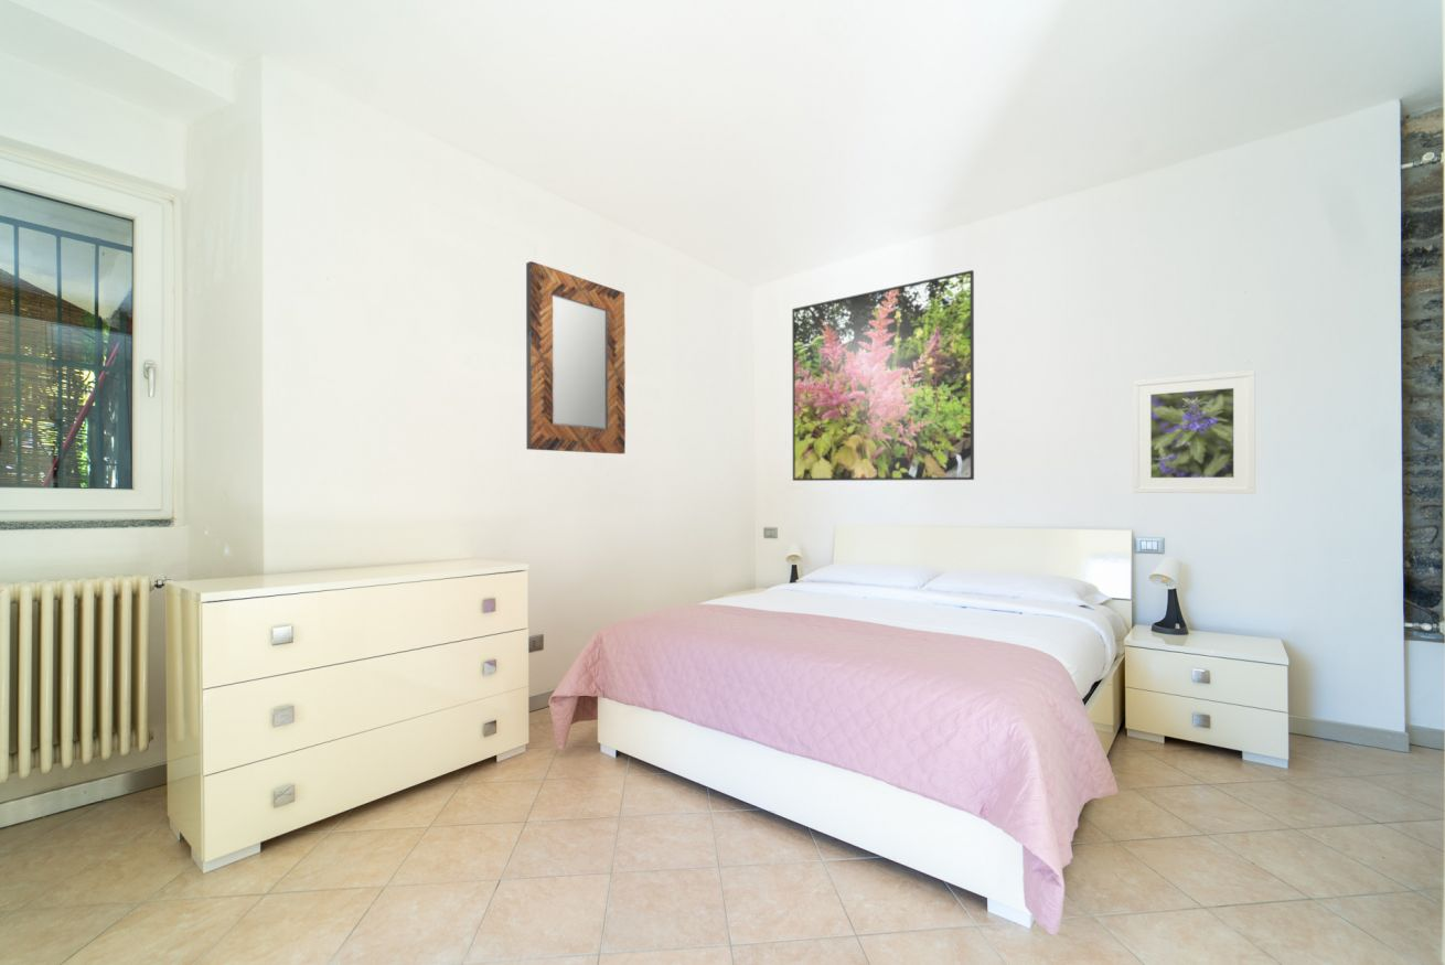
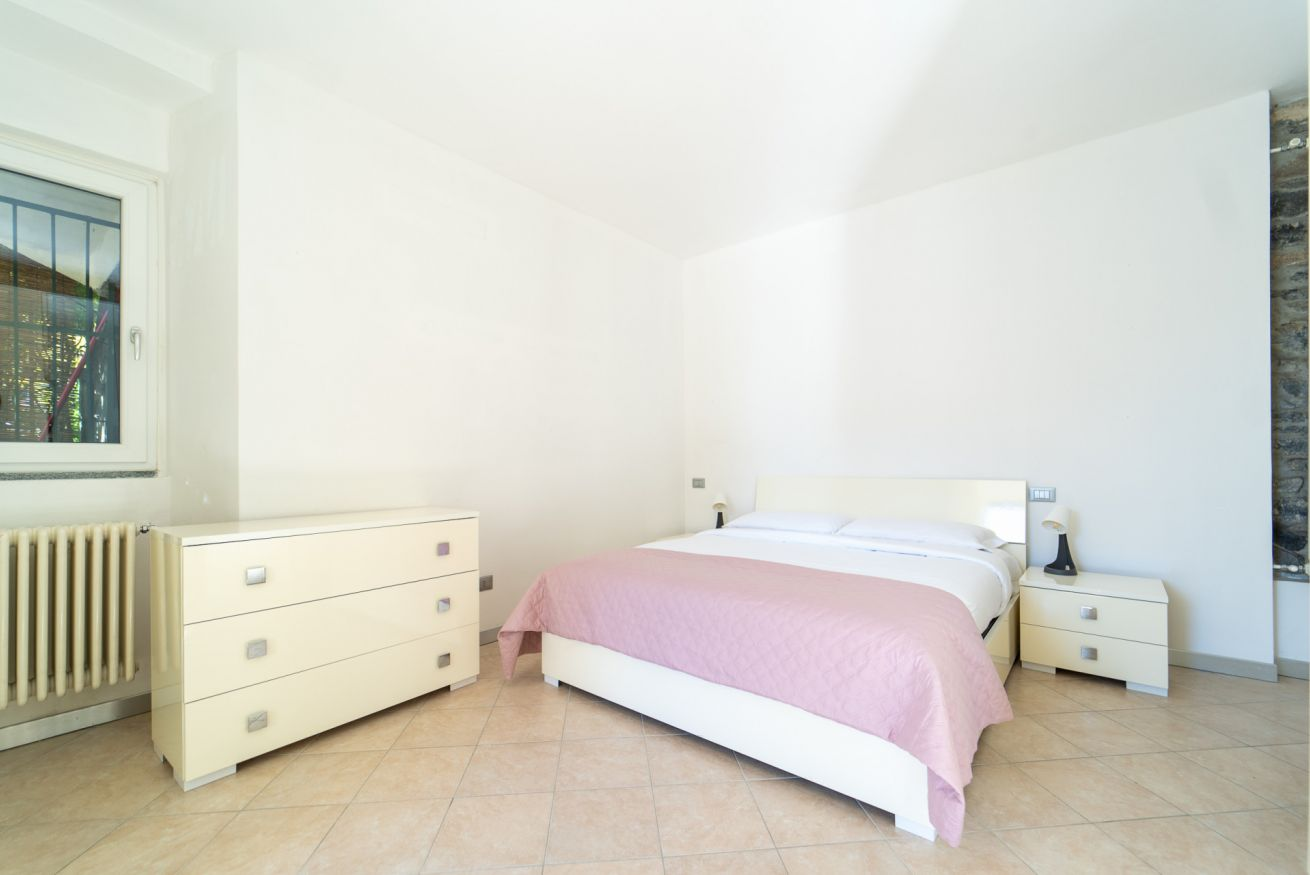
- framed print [1132,369,1256,495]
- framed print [791,269,975,482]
- home mirror [525,260,627,454]
